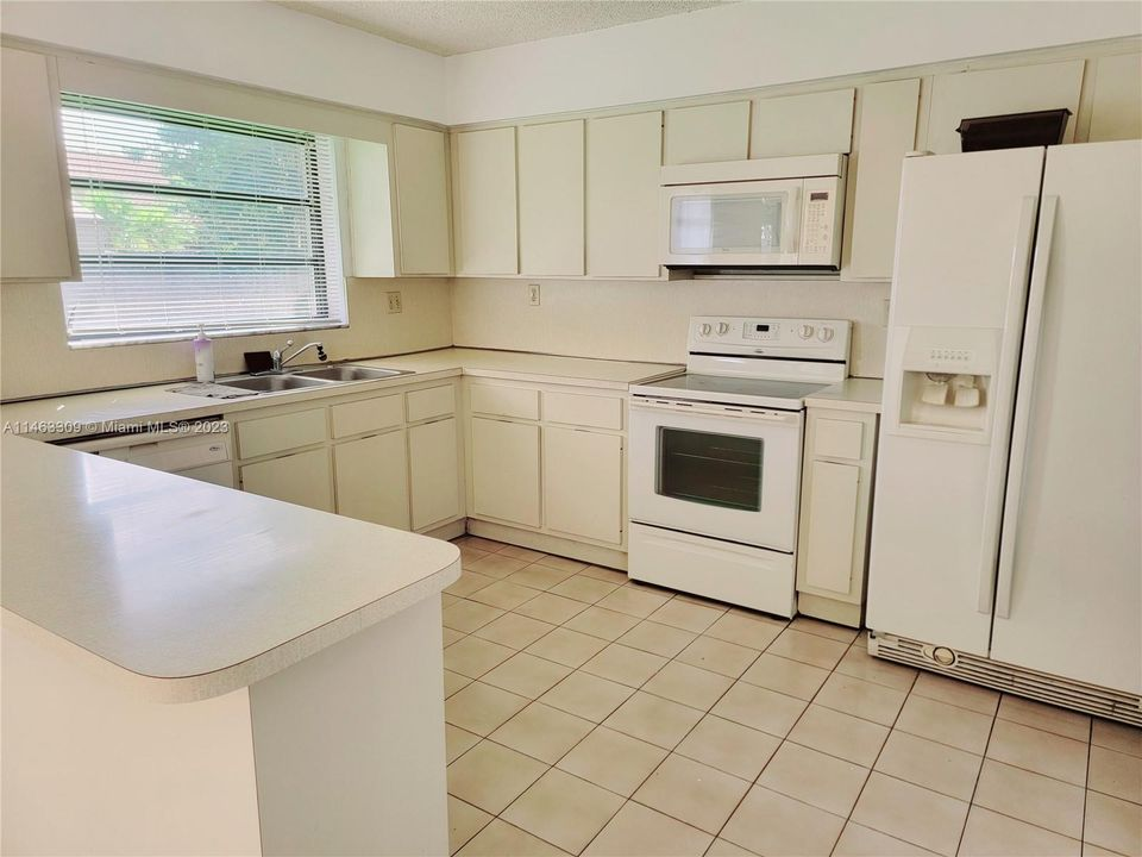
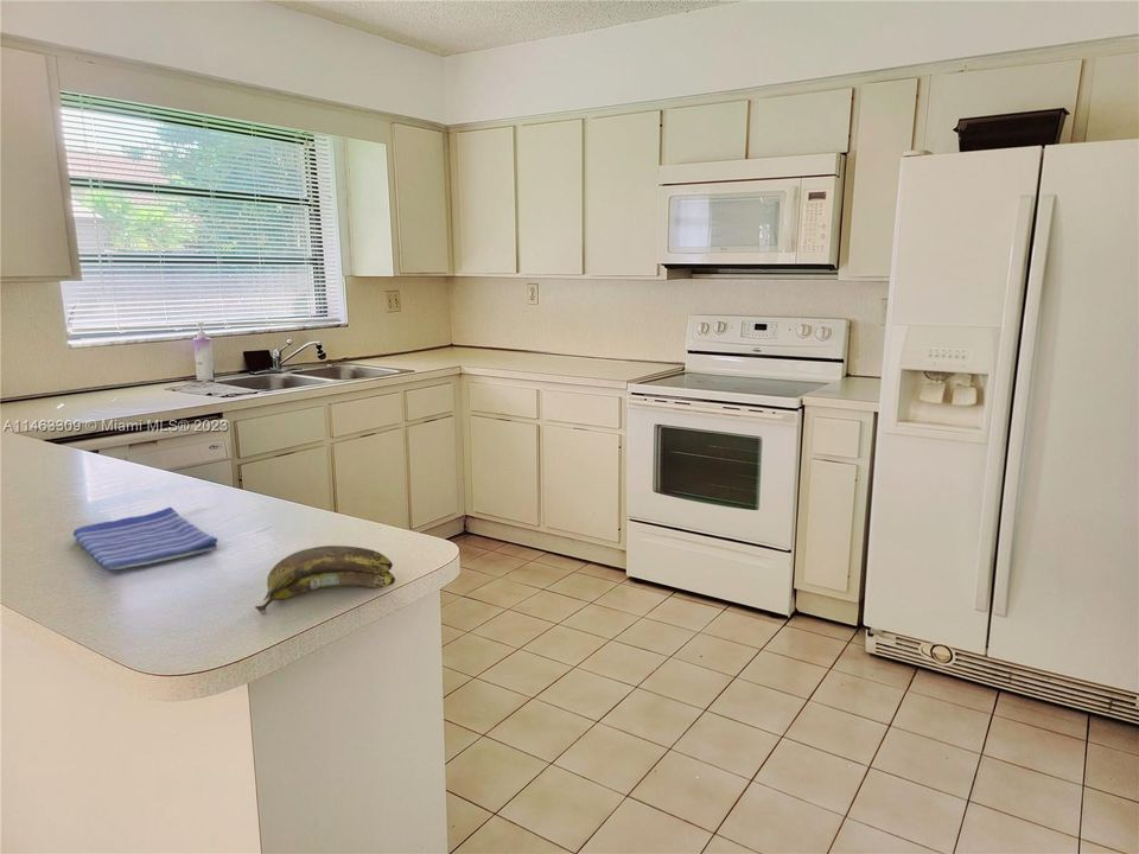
+ banana [254,544,396,614]
+ dish towel [72,506,218,572]
